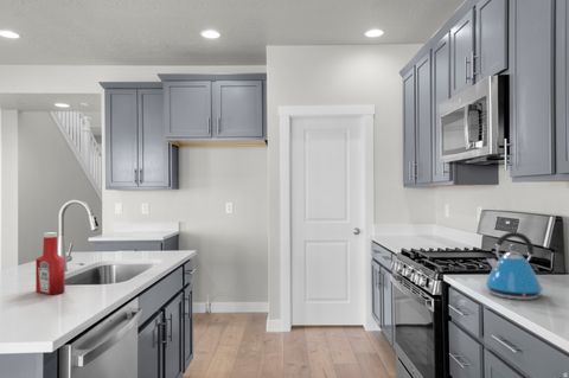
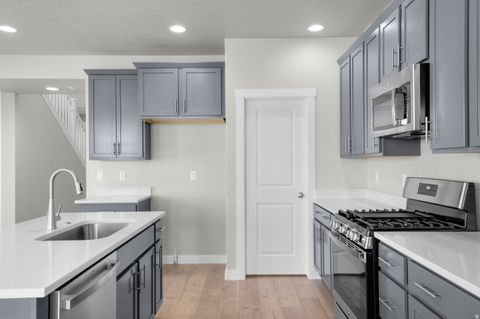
- kettle [485,231,545,301]
- soap bottle [34,231,66,296]
